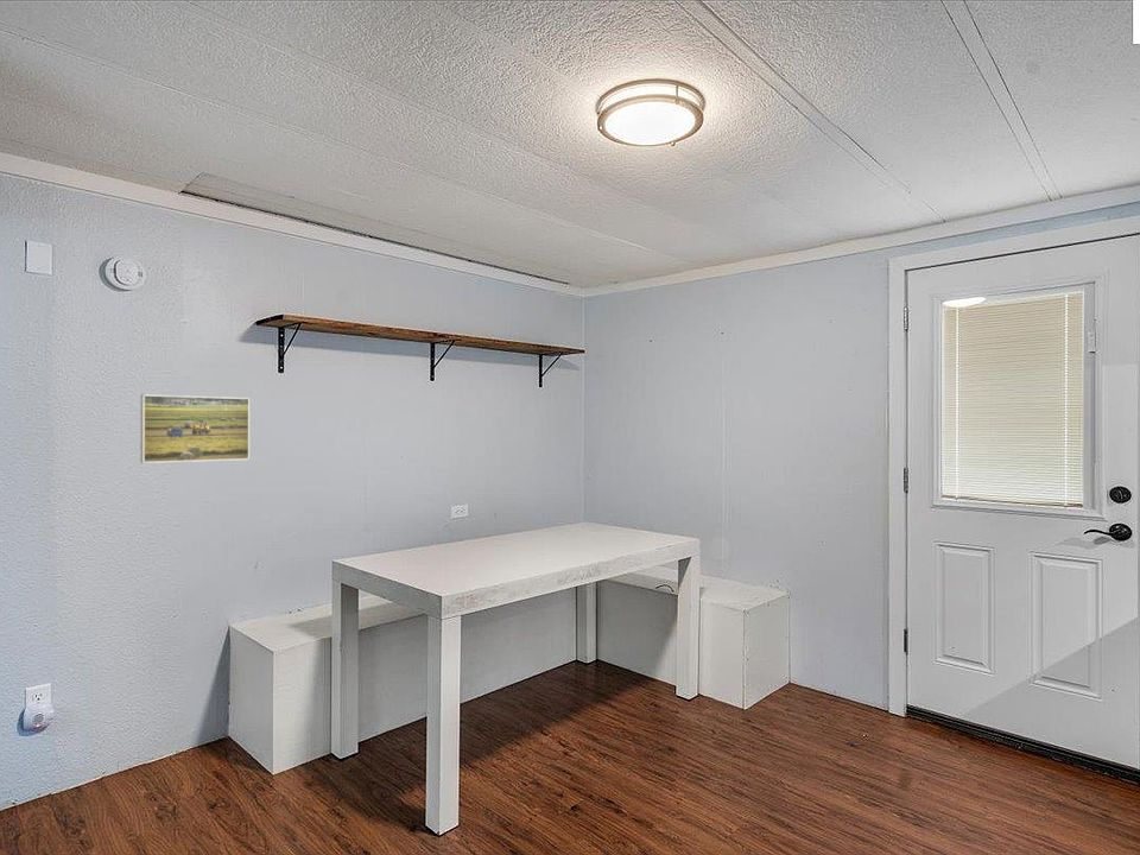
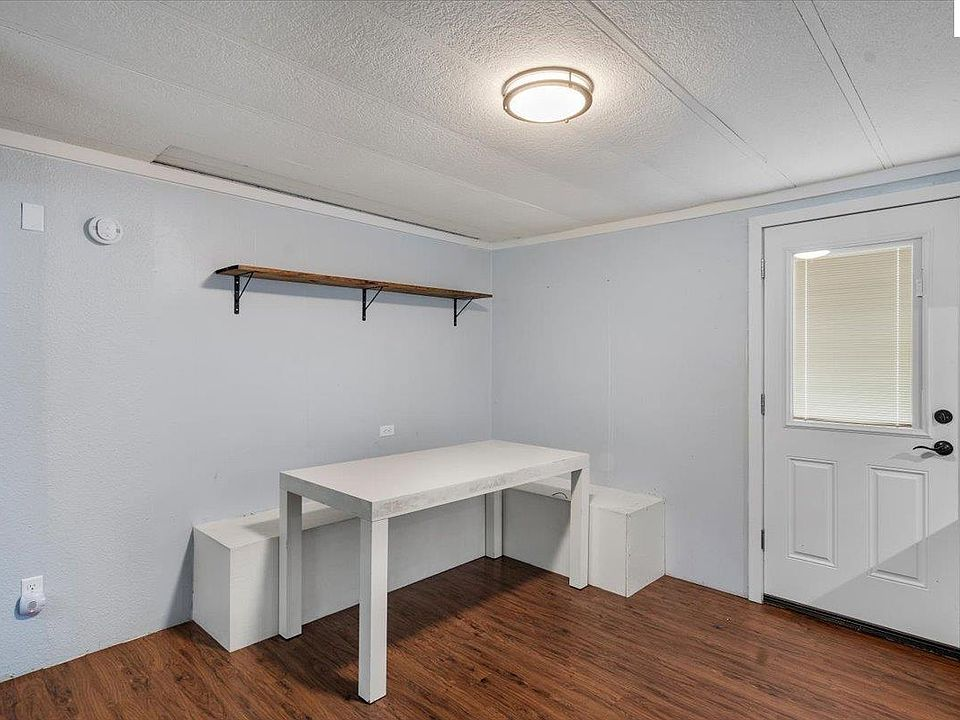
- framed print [139,393,251,464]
